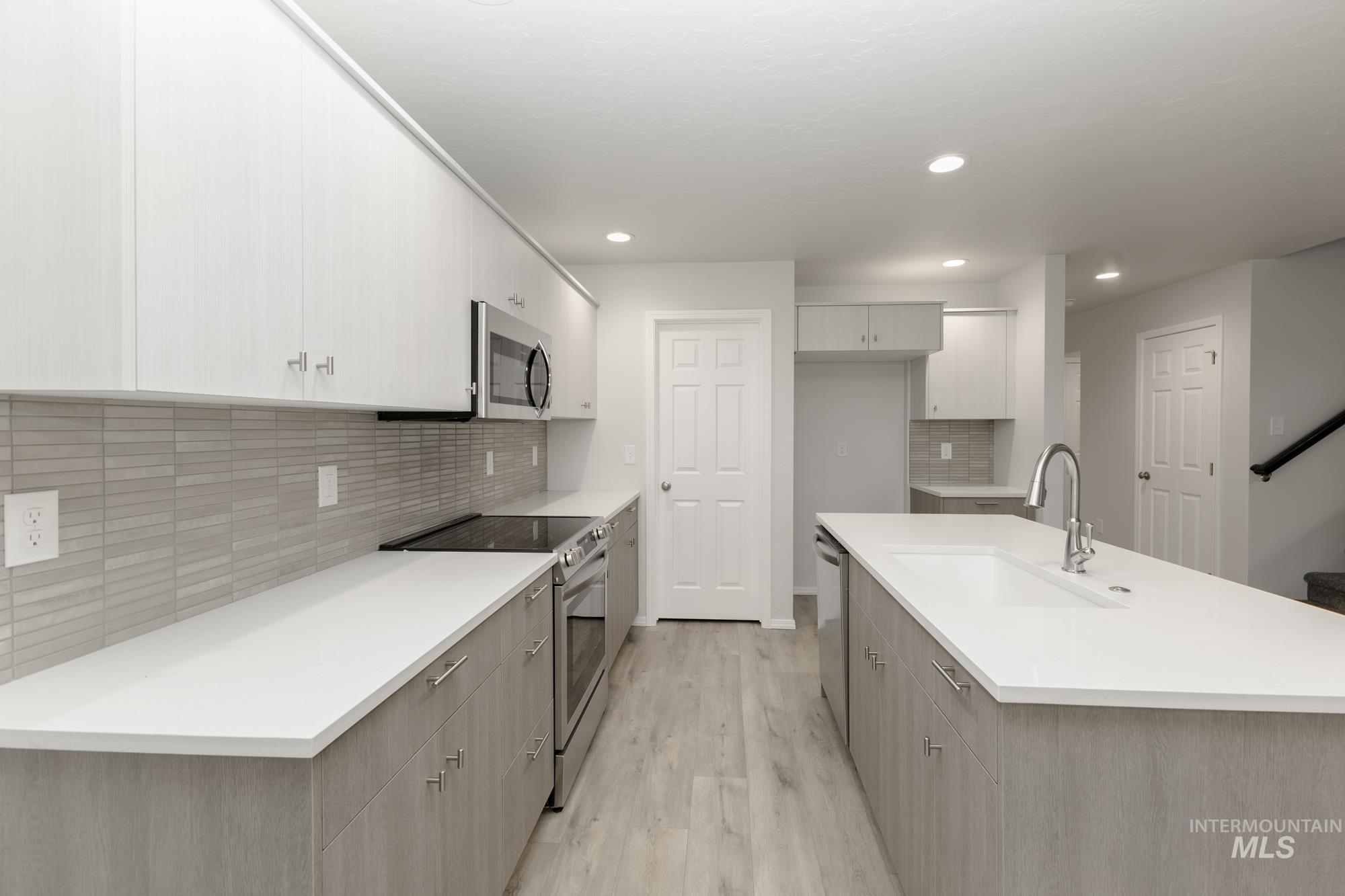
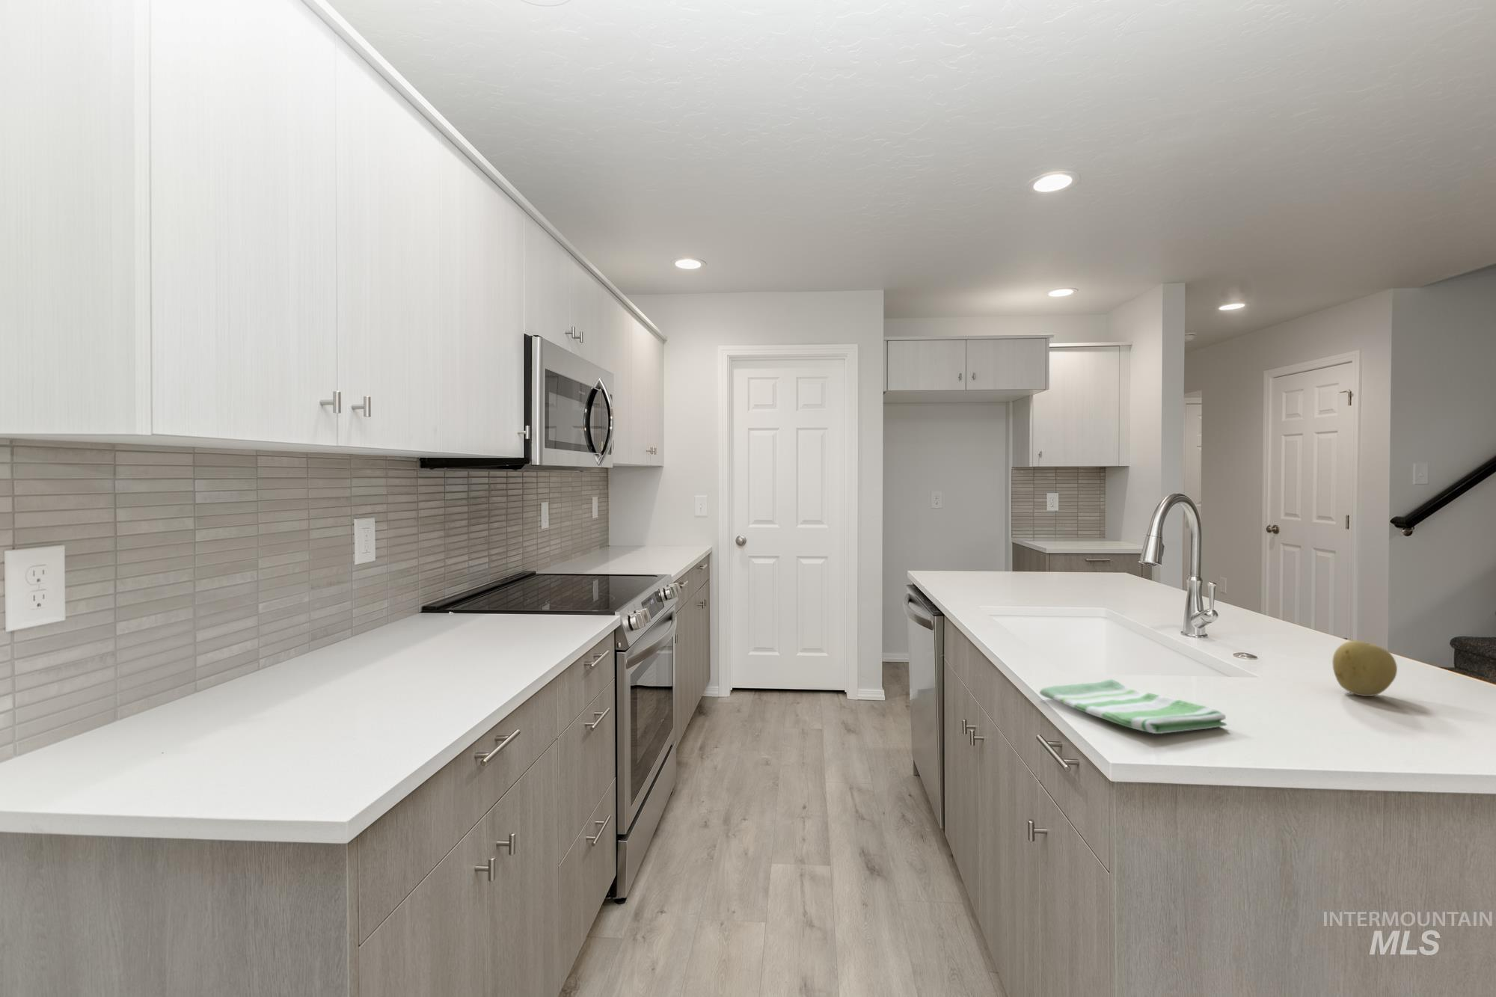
+ fruit [1331,640,1398,697]
+ dish towel [1039,679,1228,734]
